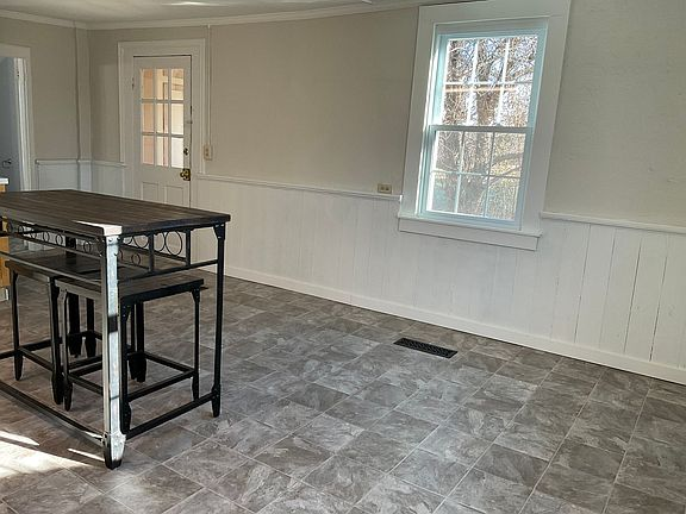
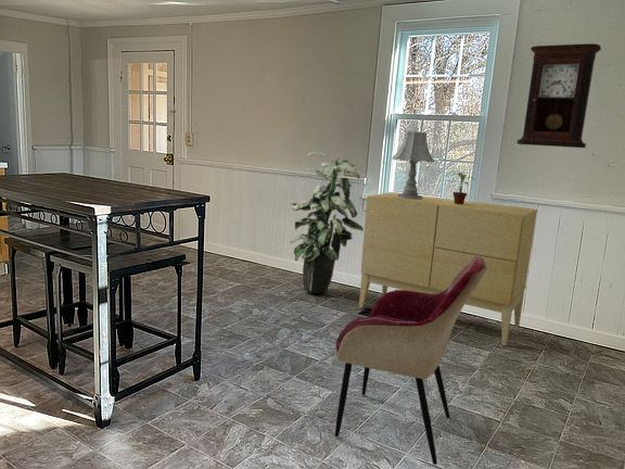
+ sideboard [358,191,538,347]
+ pendulum clock [515,42,602,149]
+ table lamp [392,130,435,200]
+ indoor plant [289,151,365,295]
+ potted plant [445,172,477,204]
+ armchair [334,256,487,466]
